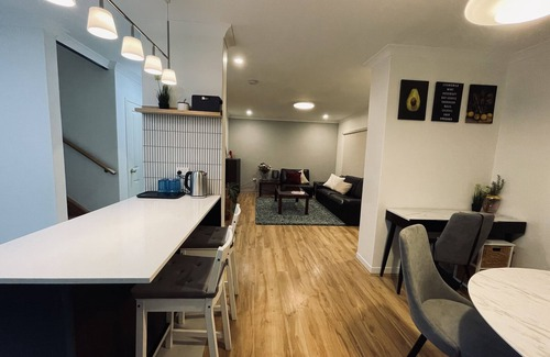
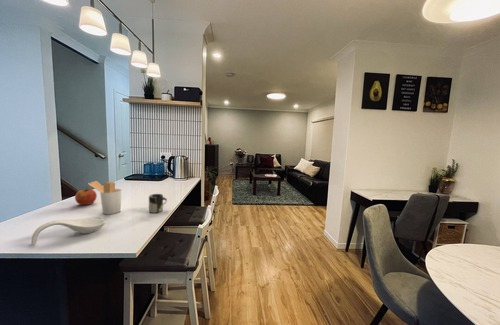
+ fruit [74,187,98,206]
+ spoon rest [31,217,107,246]
+ utensil holder [87,180,122,215]
+ cup [148,193,168,214]
